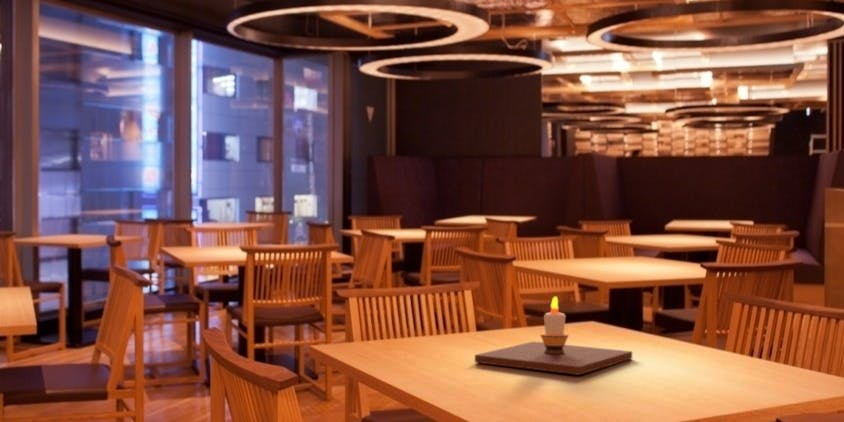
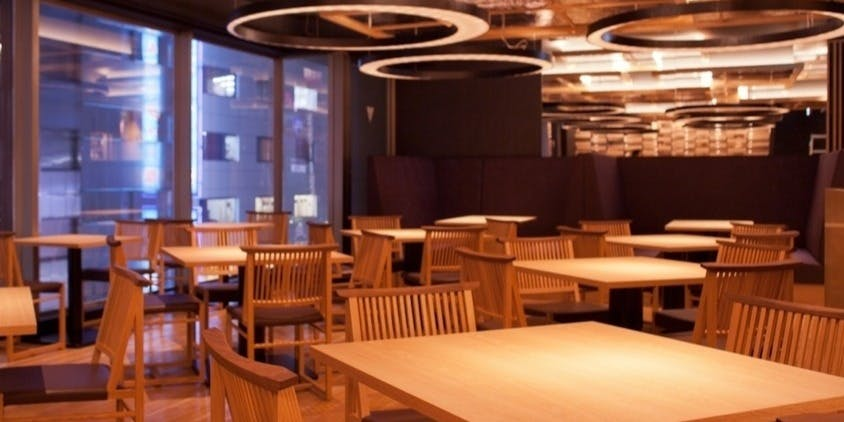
- candle [474,295,633,376]
